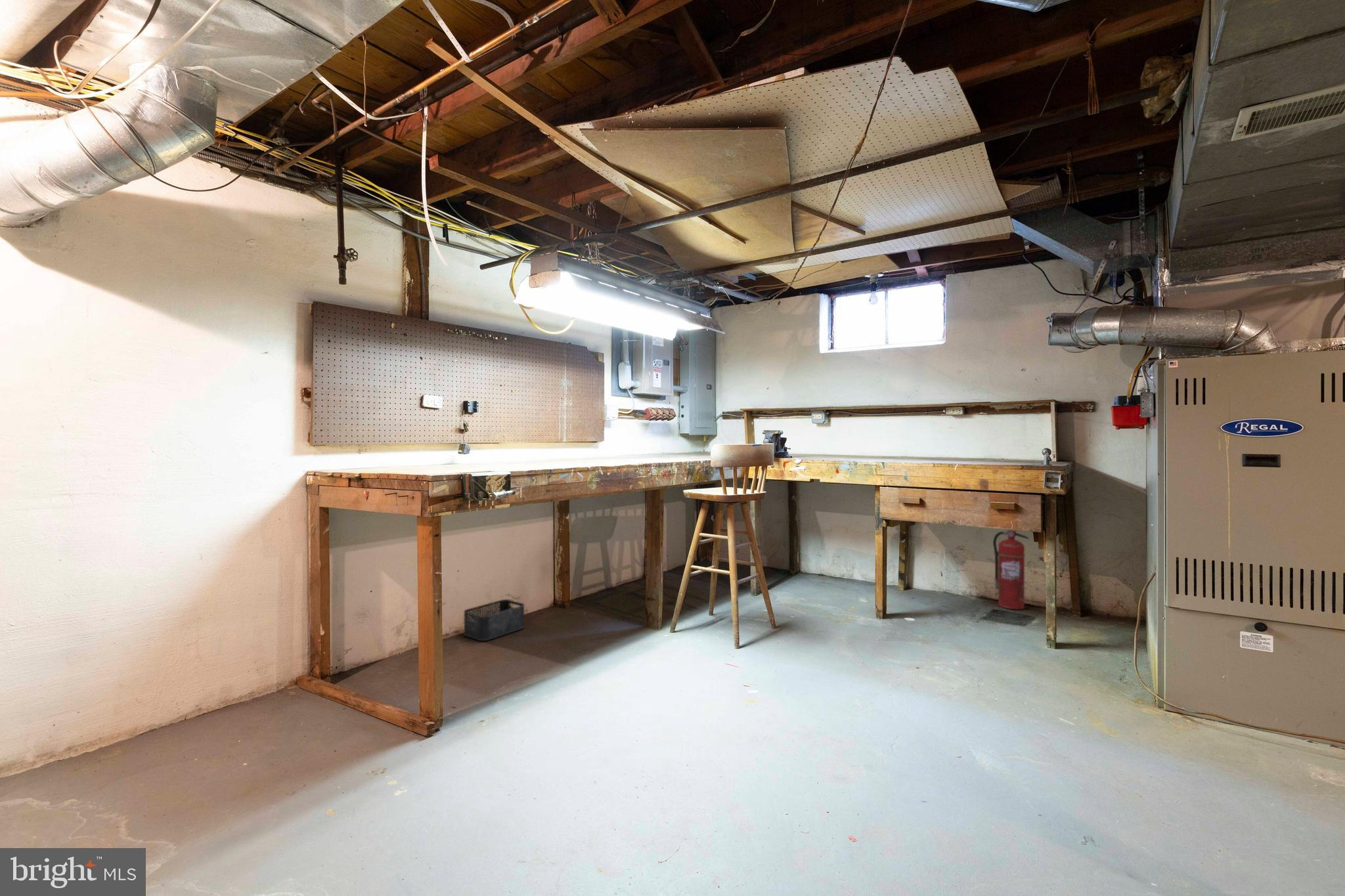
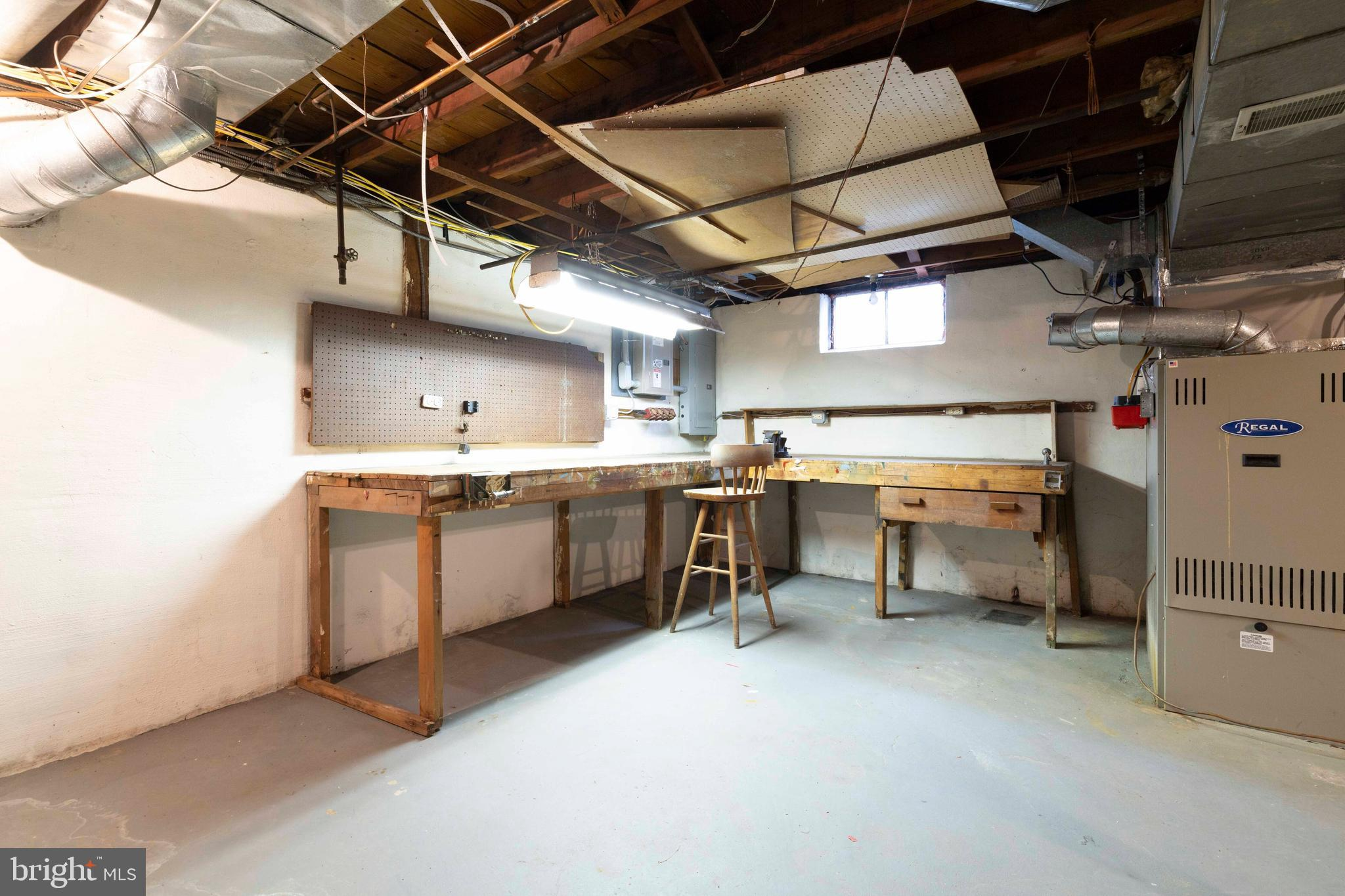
- fire extinguisher [992,530,1030,610]
- storage bin [463,599,525,641]
